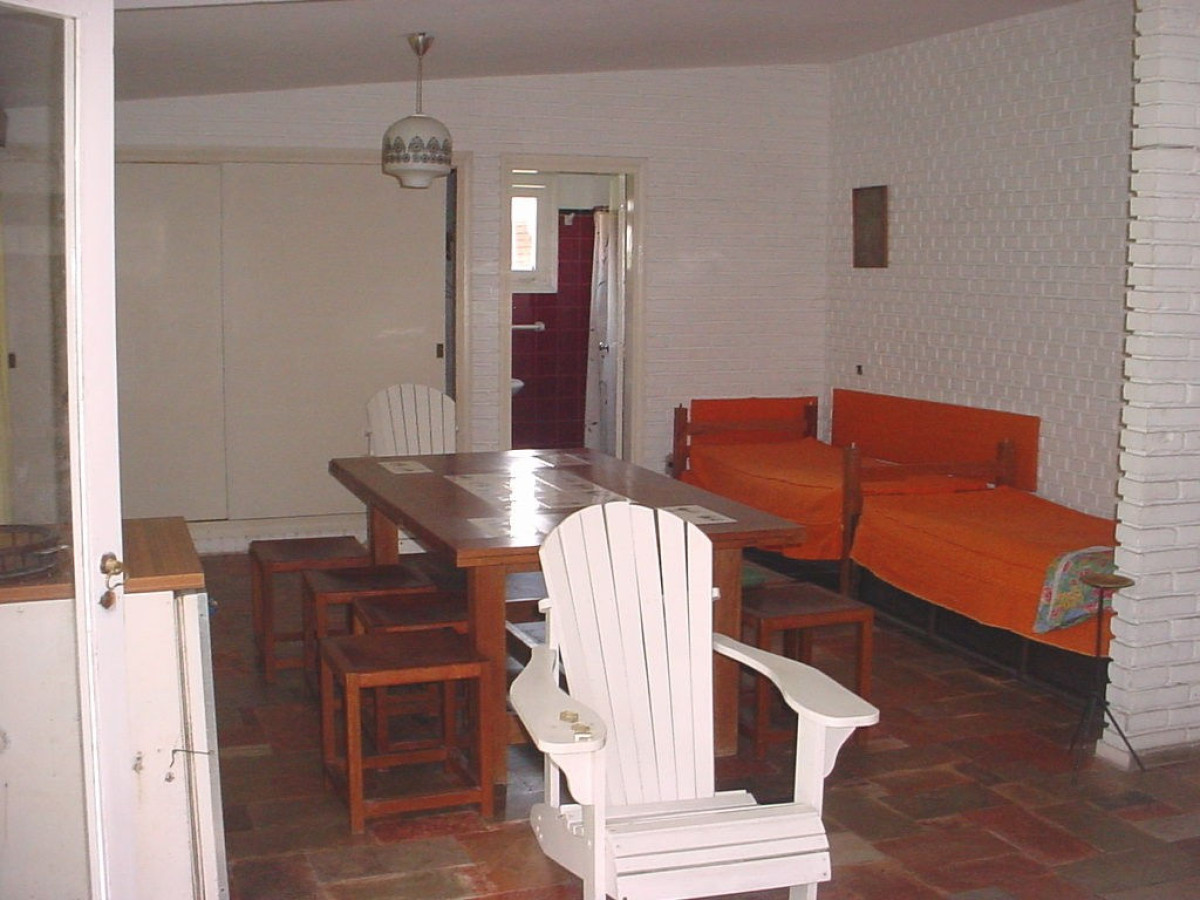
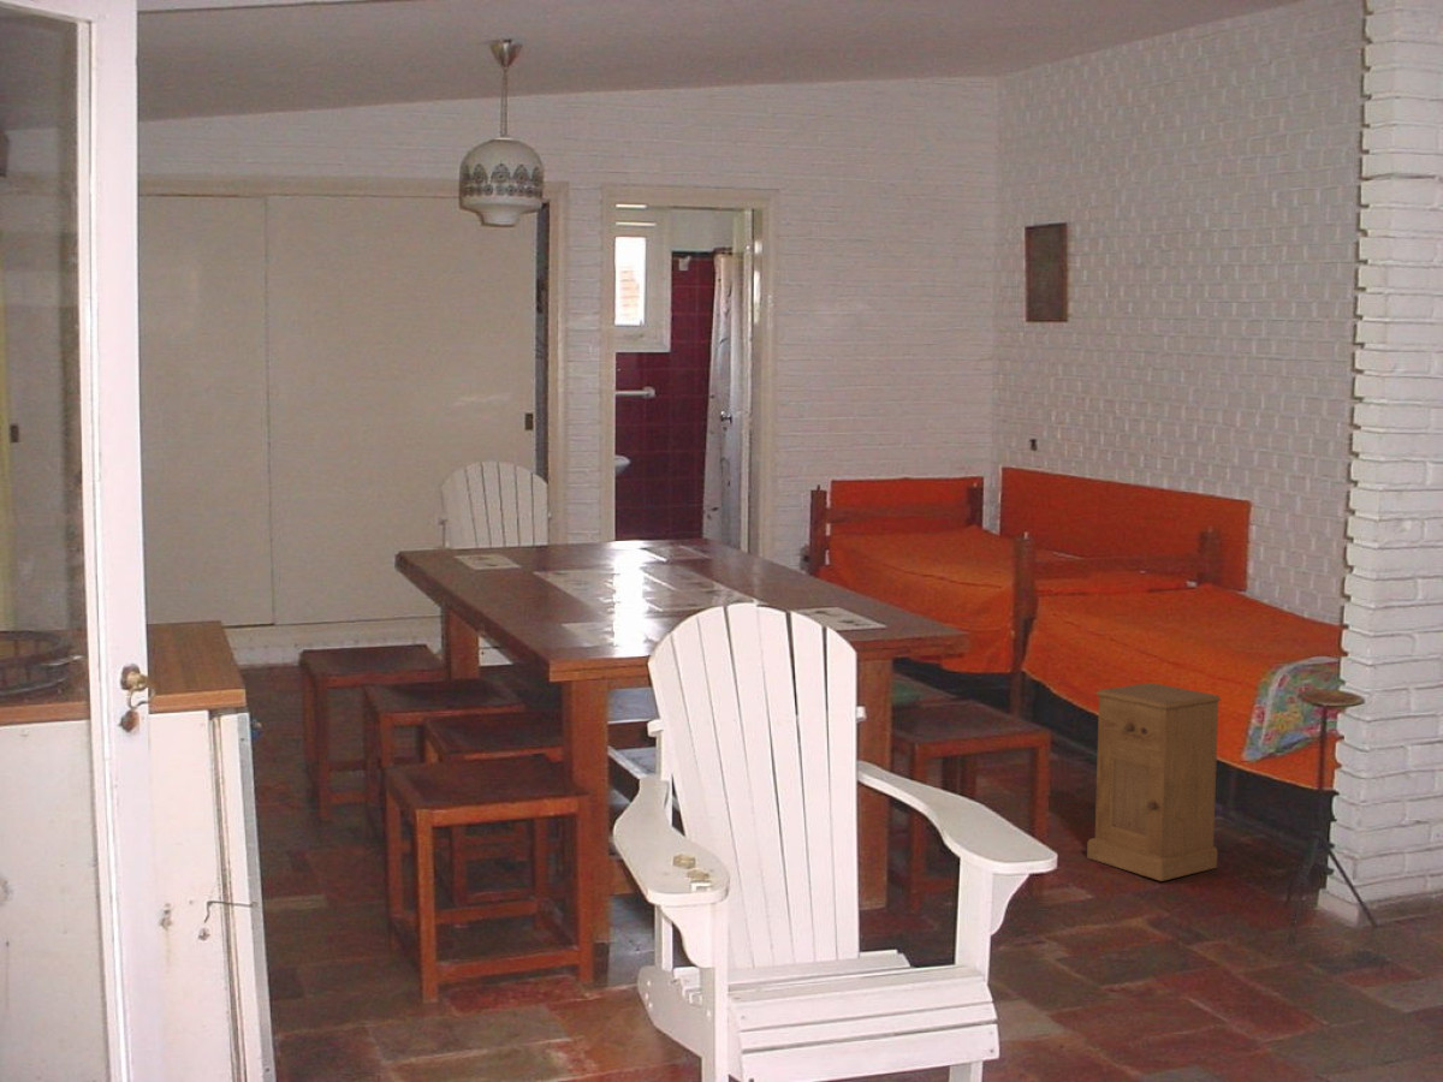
+ nightstand [1086,682,1222,882]
